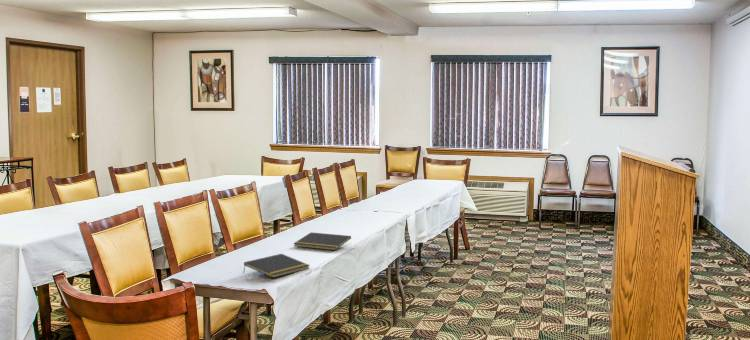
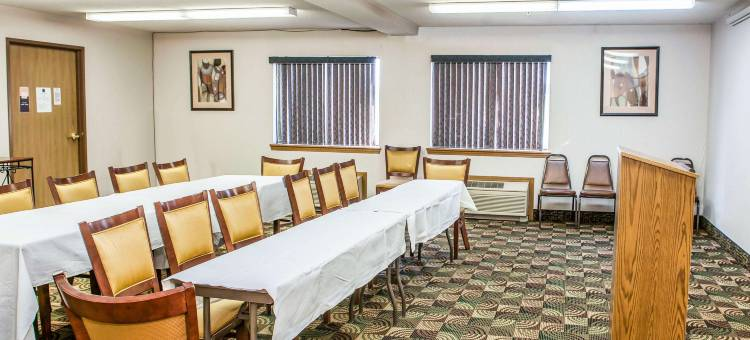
- notepad [293,231,352,251]
- notepad [242,253,311,279]
